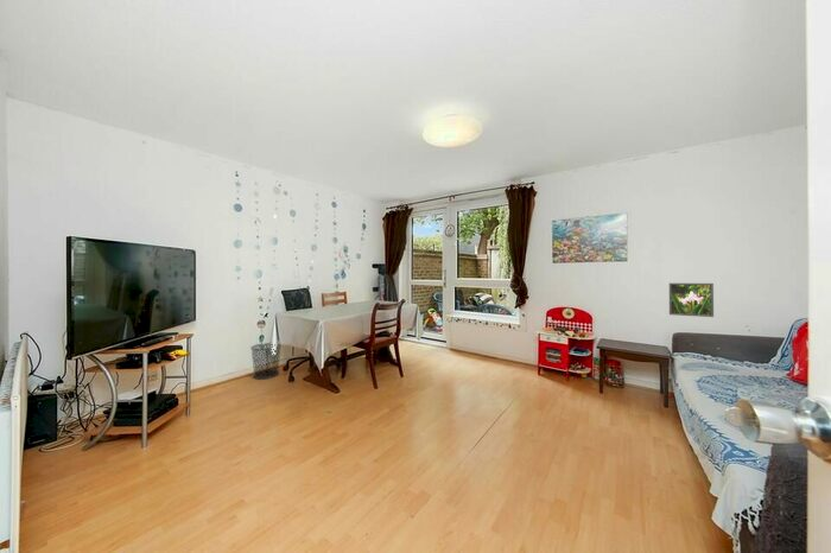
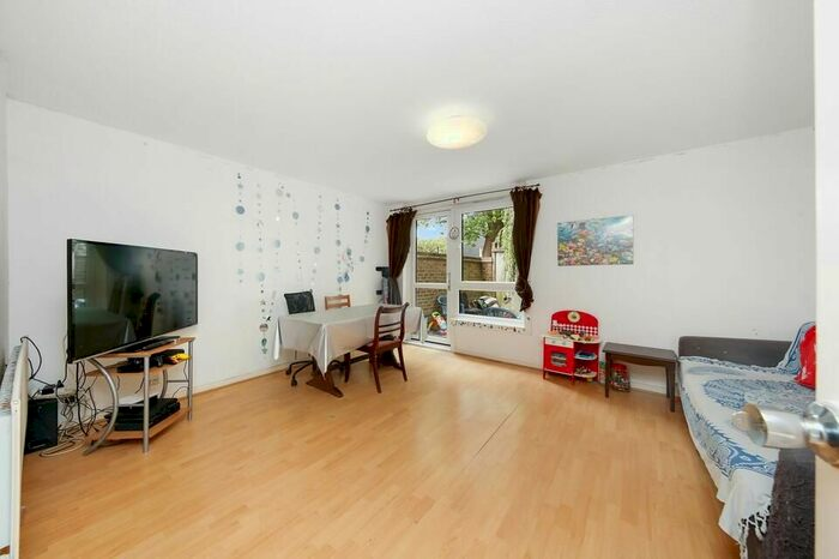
- waste bin [249,342,283,380]
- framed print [668,282,715,318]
